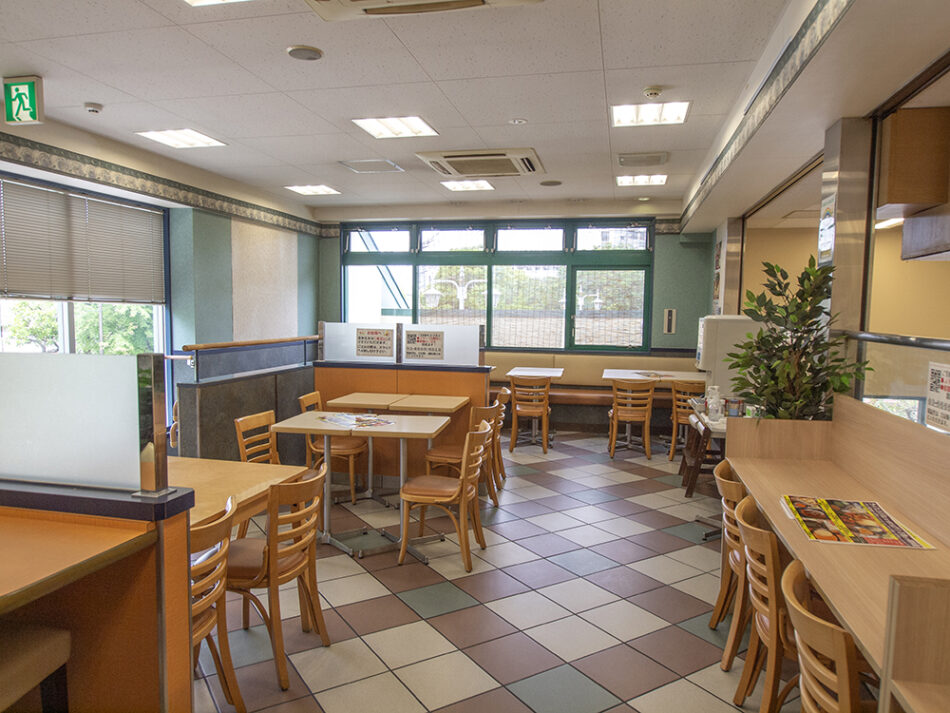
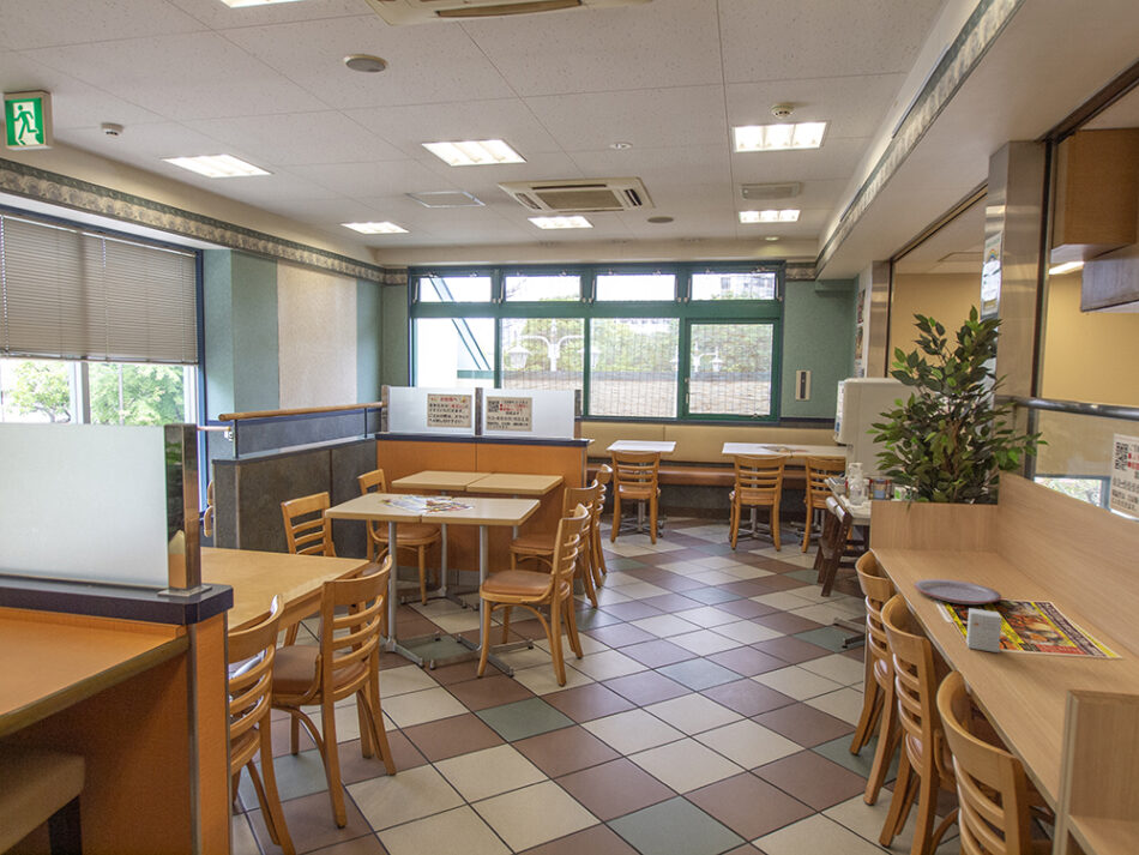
+ small box [965,607,1002,654]
+ plate [912,578,1002,606]
